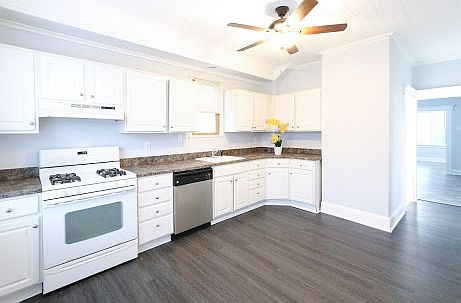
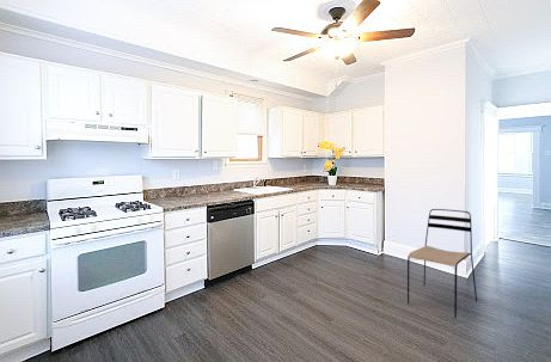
+ dining chair [406,208,478,319]
